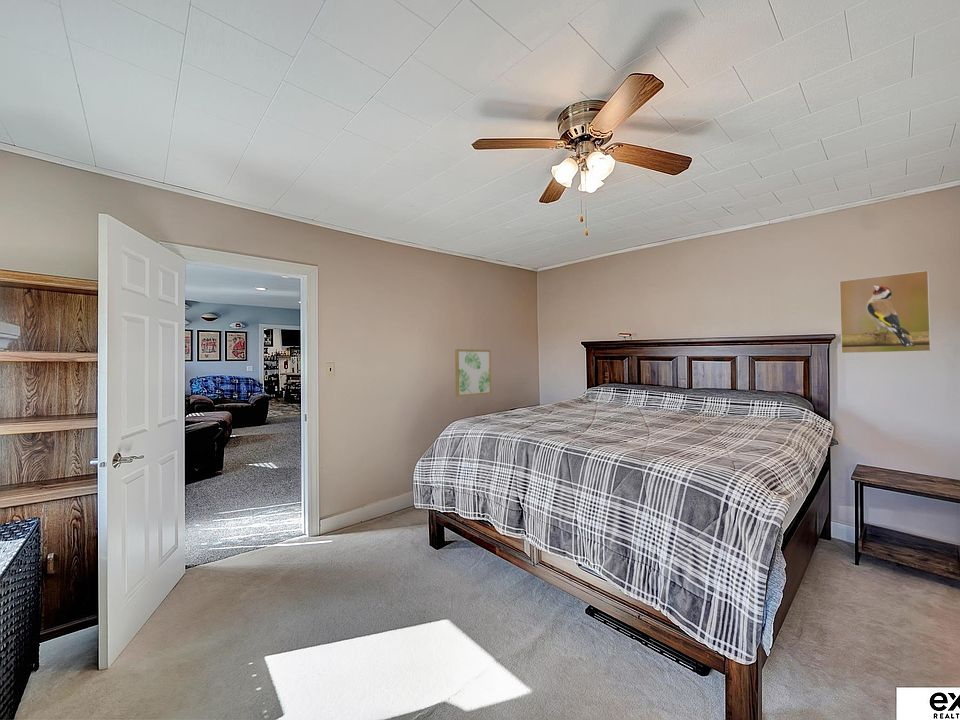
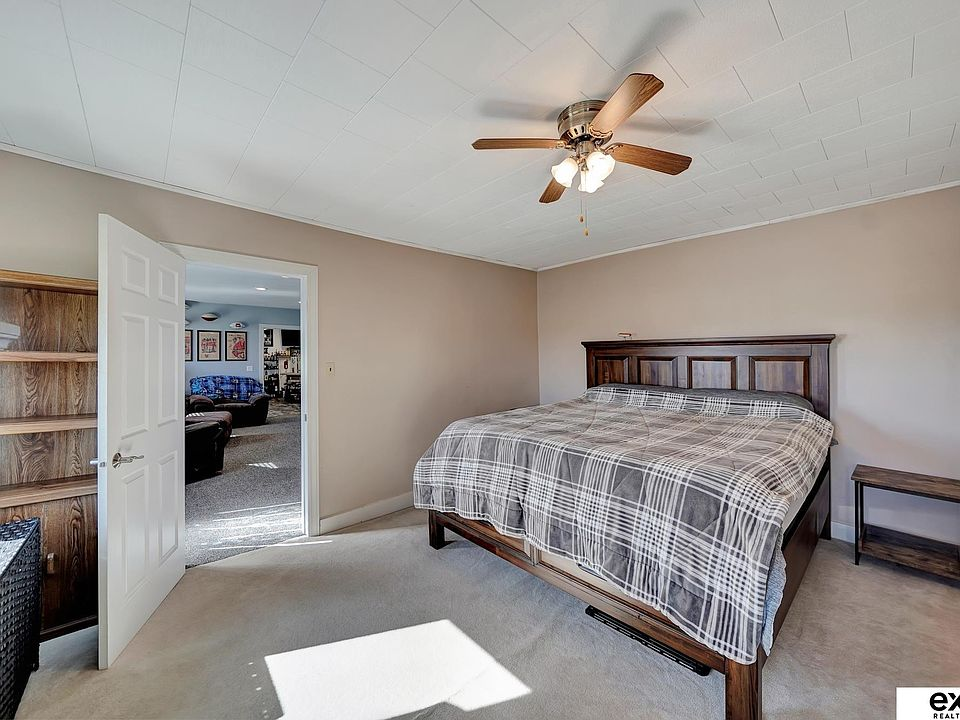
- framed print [838,269,932,354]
- wall art [454,348,492,398]
